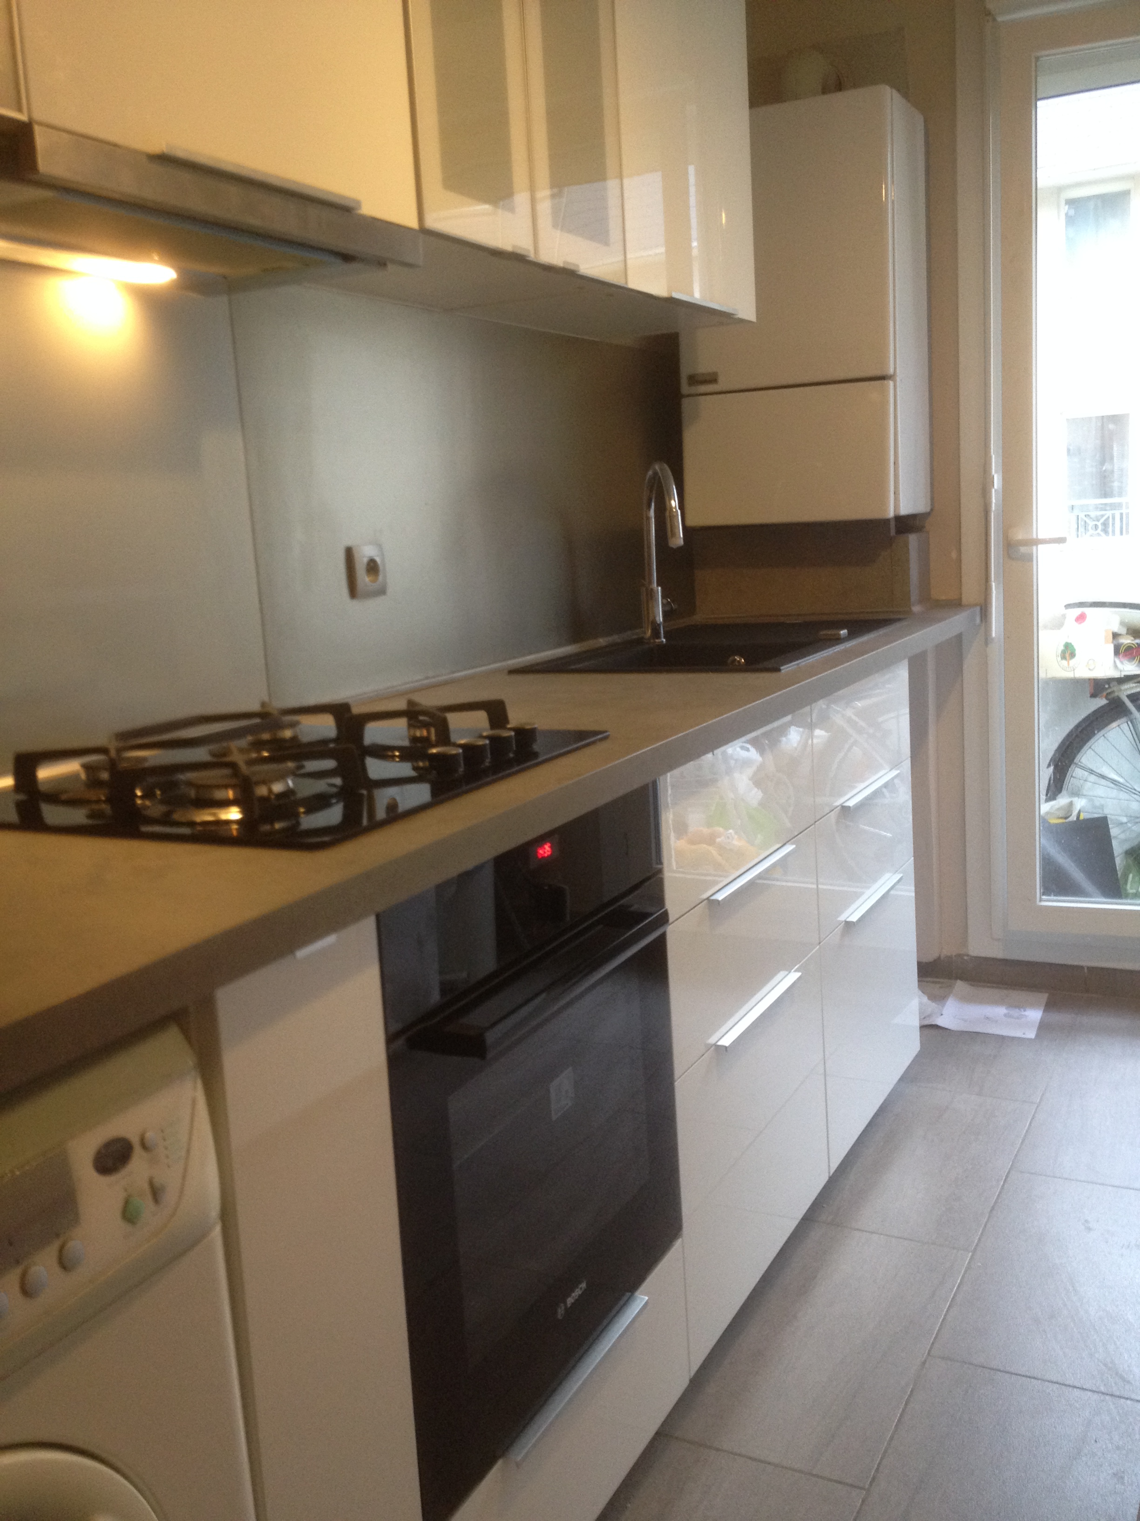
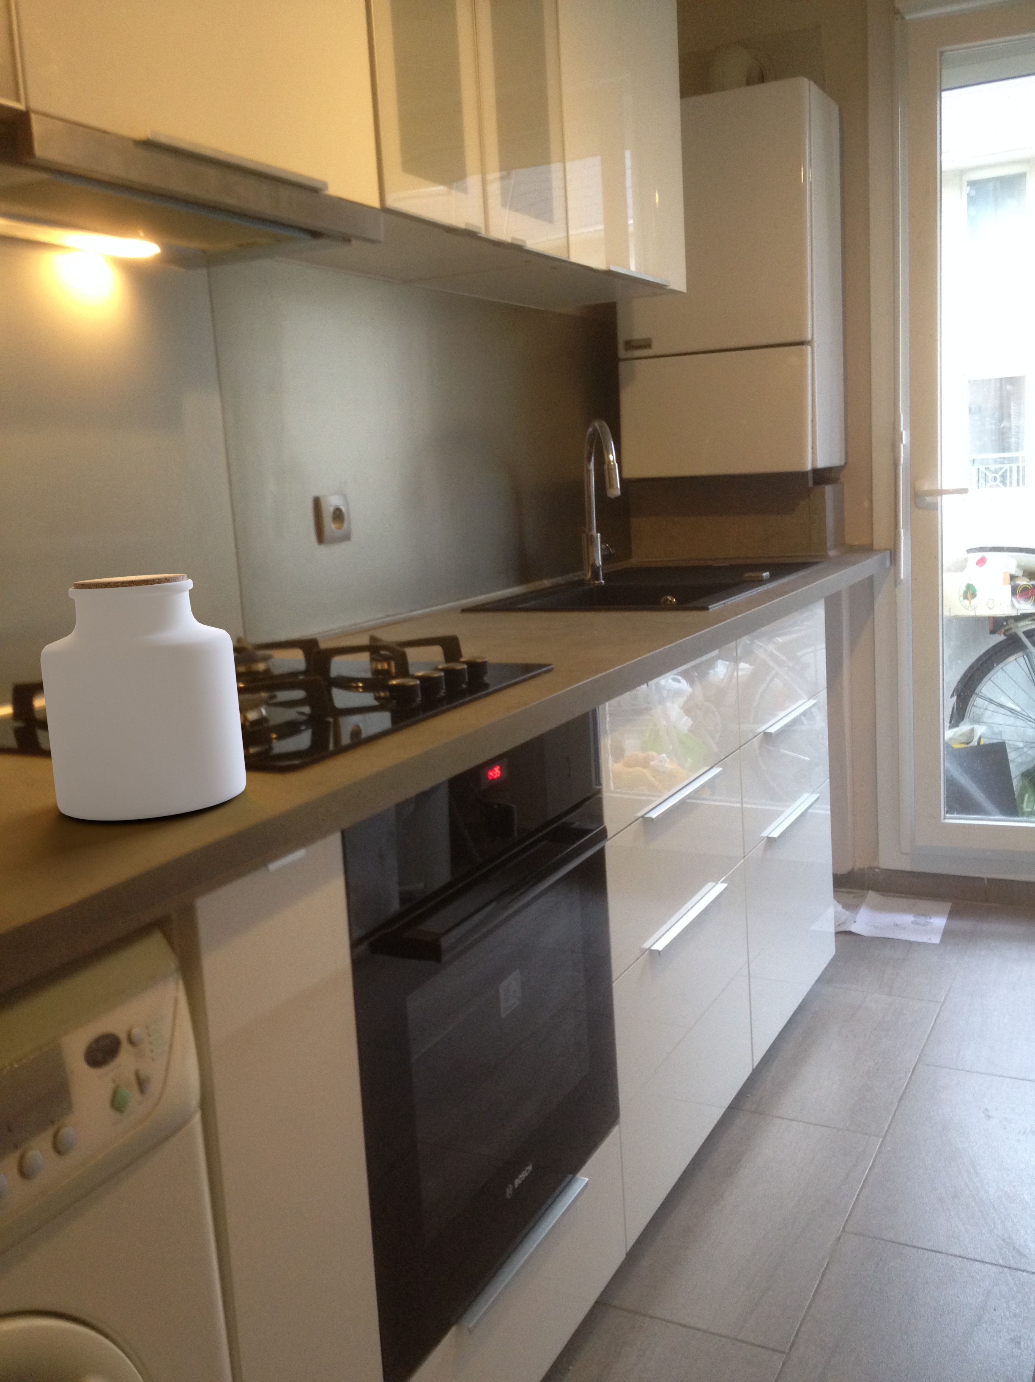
+ jar [40,573,247,820]
